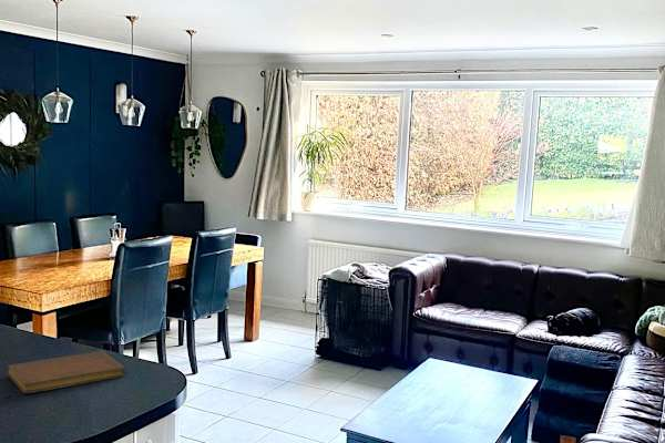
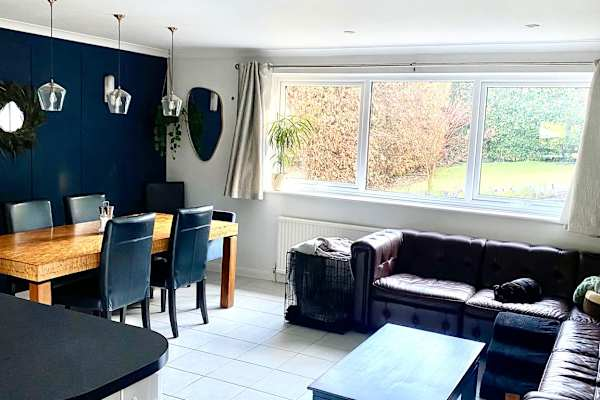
- notebook [6,350,125,394]
